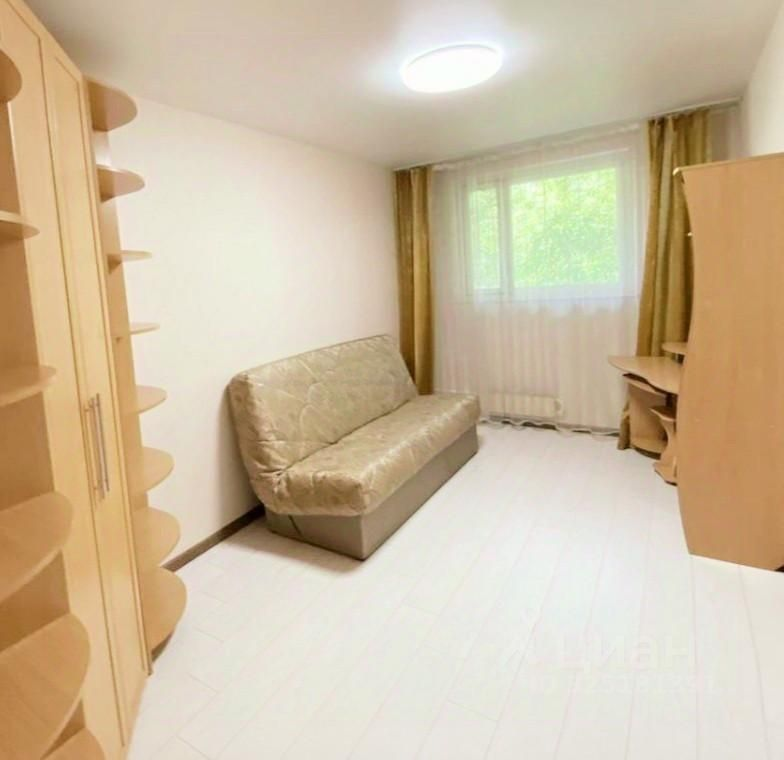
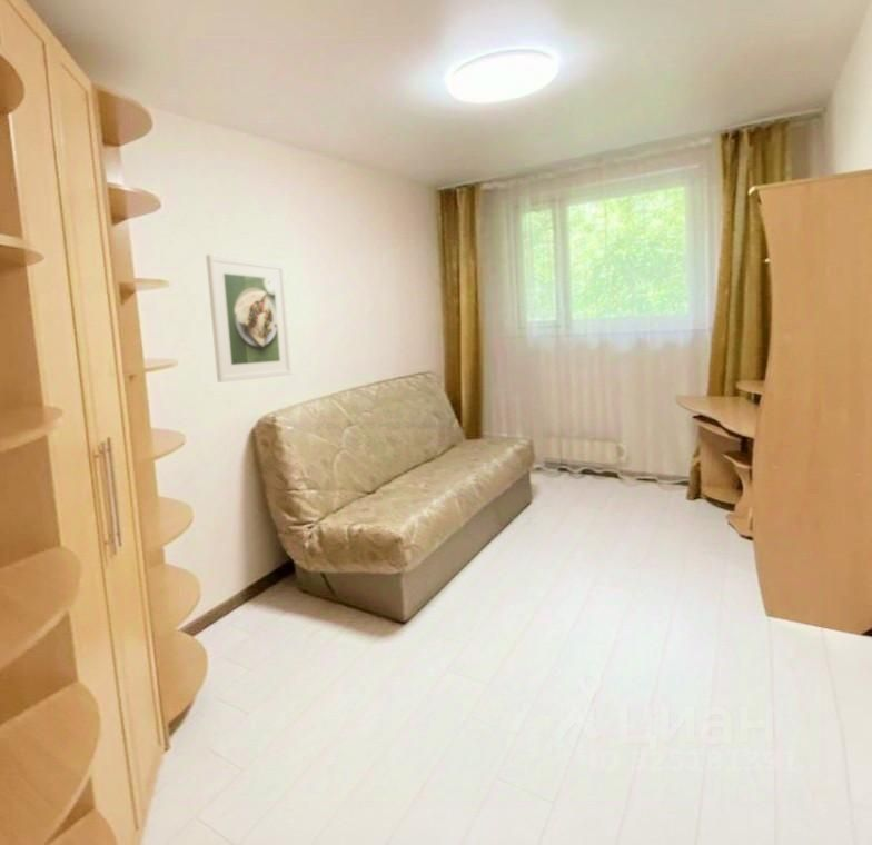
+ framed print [205,254,293,384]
